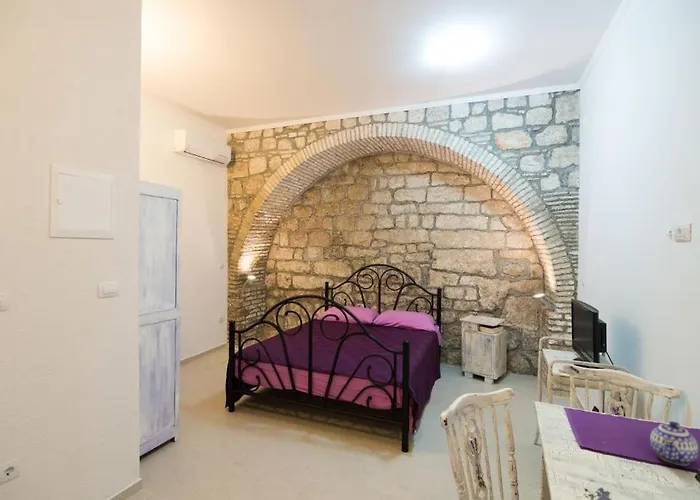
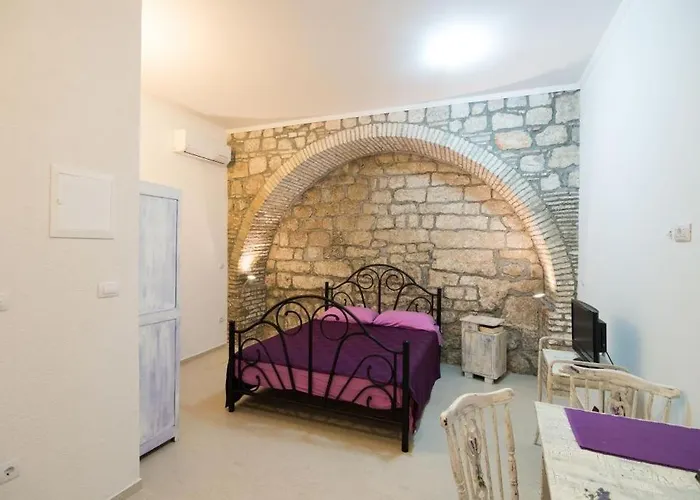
- teapot [649,420,699,466]
